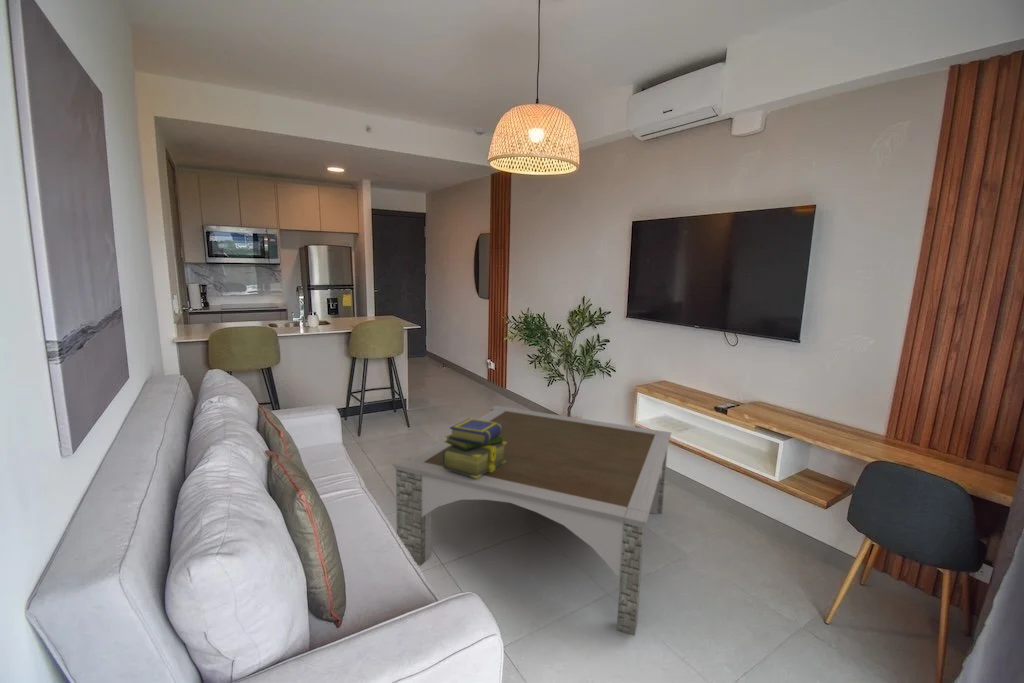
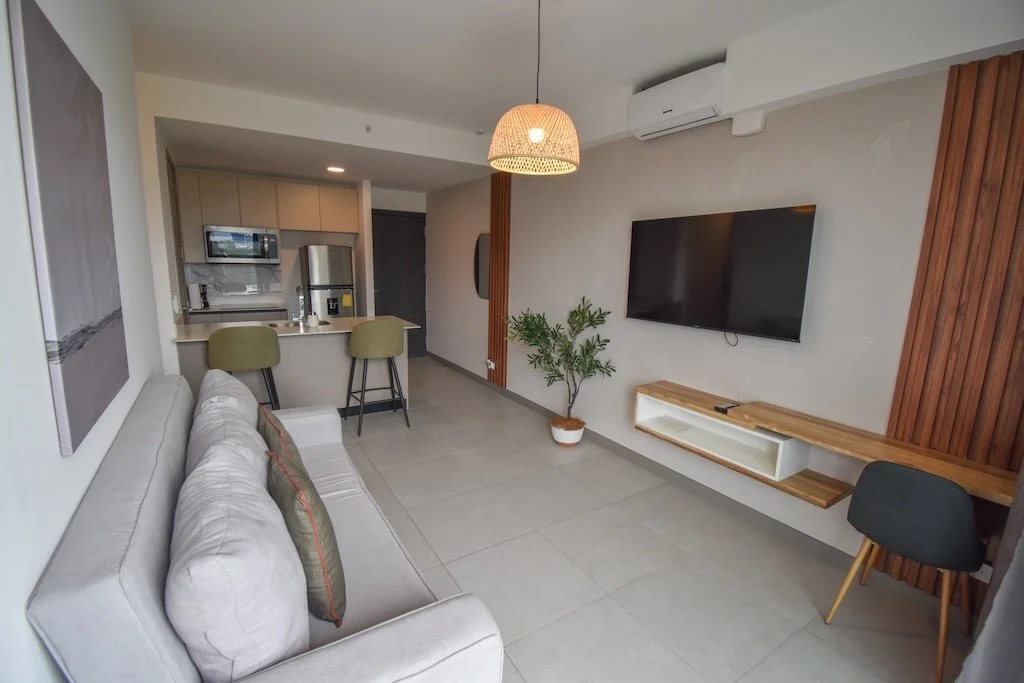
- stack of books [442,417,507,478]
- coffee table [391,405,672,637]
